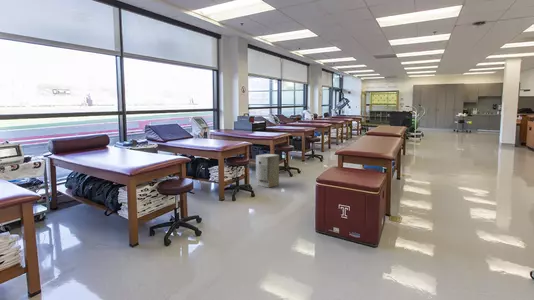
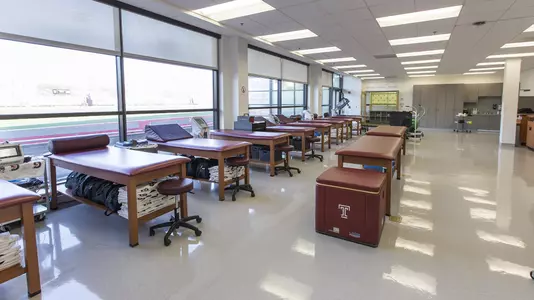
- air purifier [255,153,280,188]
